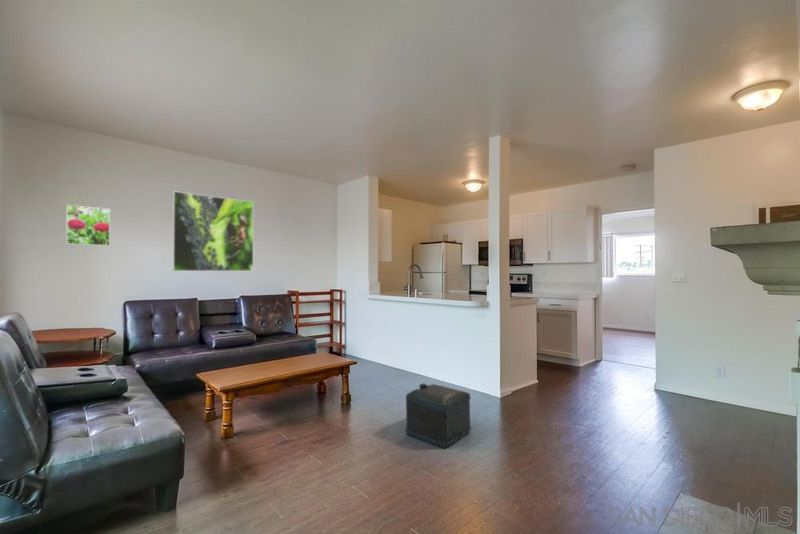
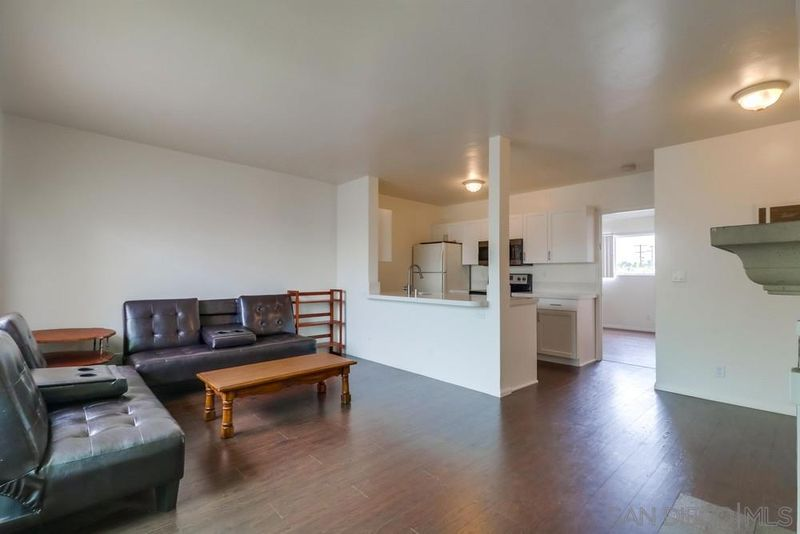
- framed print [65,204,111,247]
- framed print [172,190,254,272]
- ottoman [405,382,472,449]
